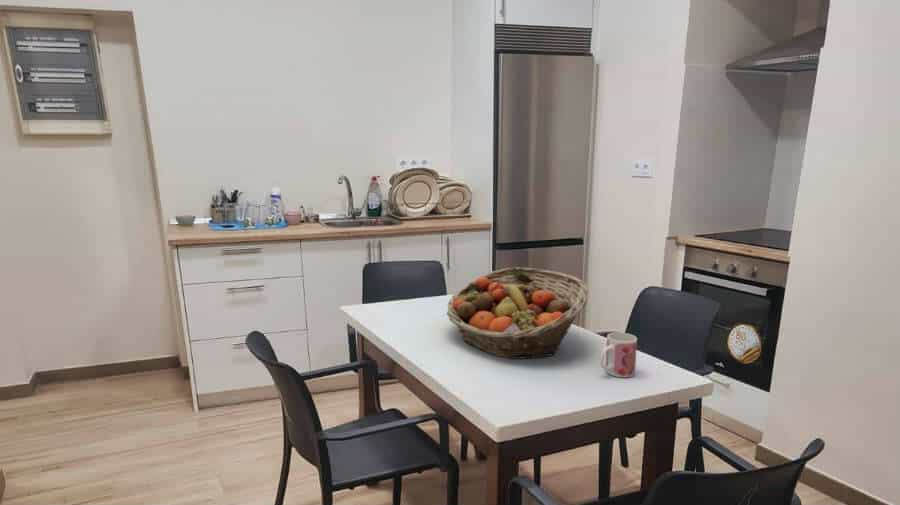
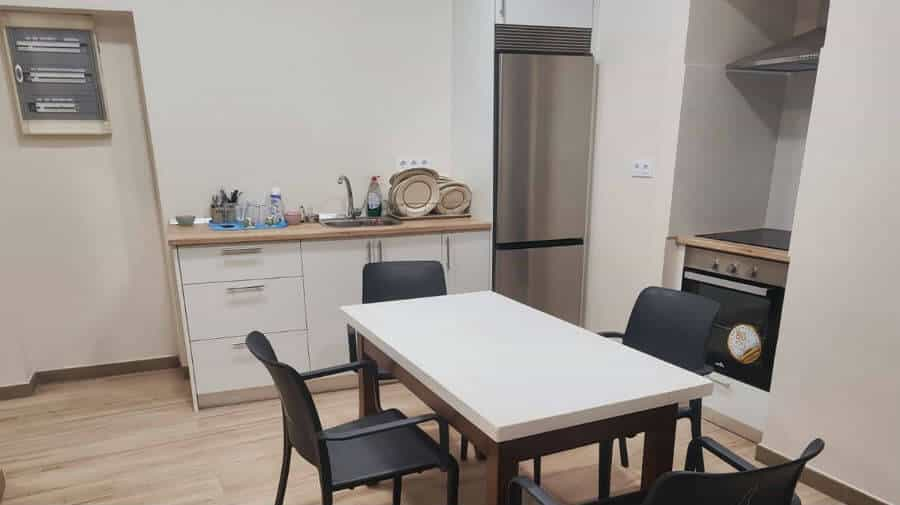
- fruit basket [446,266,590,360]
- mug [599,332,638,378]
